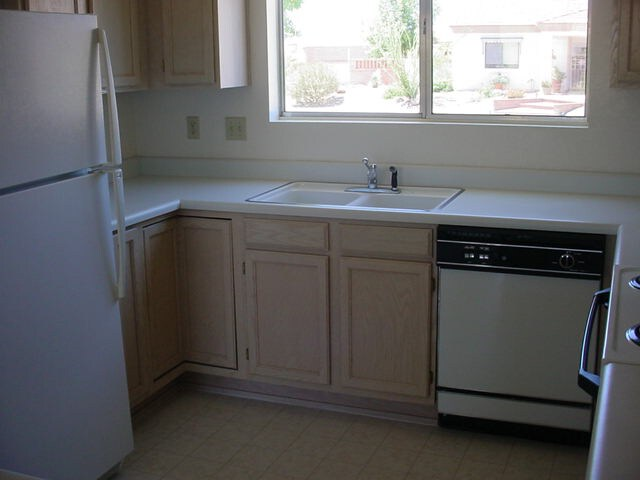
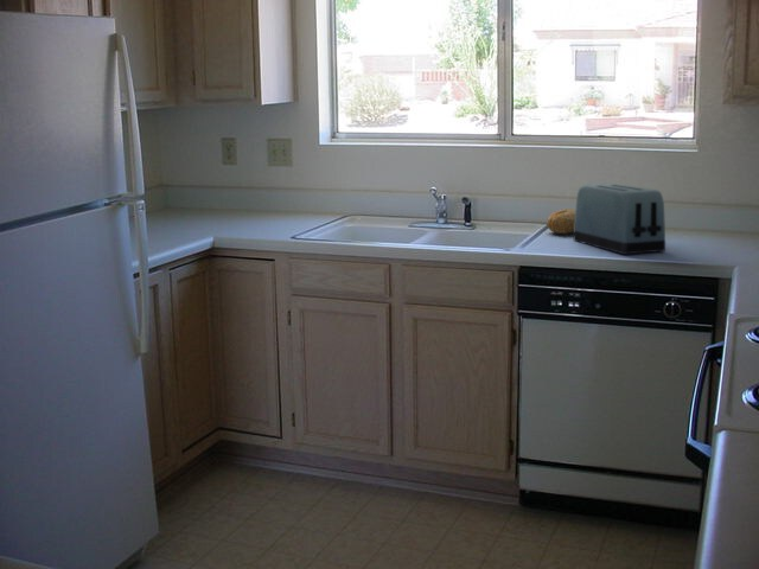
+ fruit [546,207,575,235]
+ toaster [573,183,666,255]
